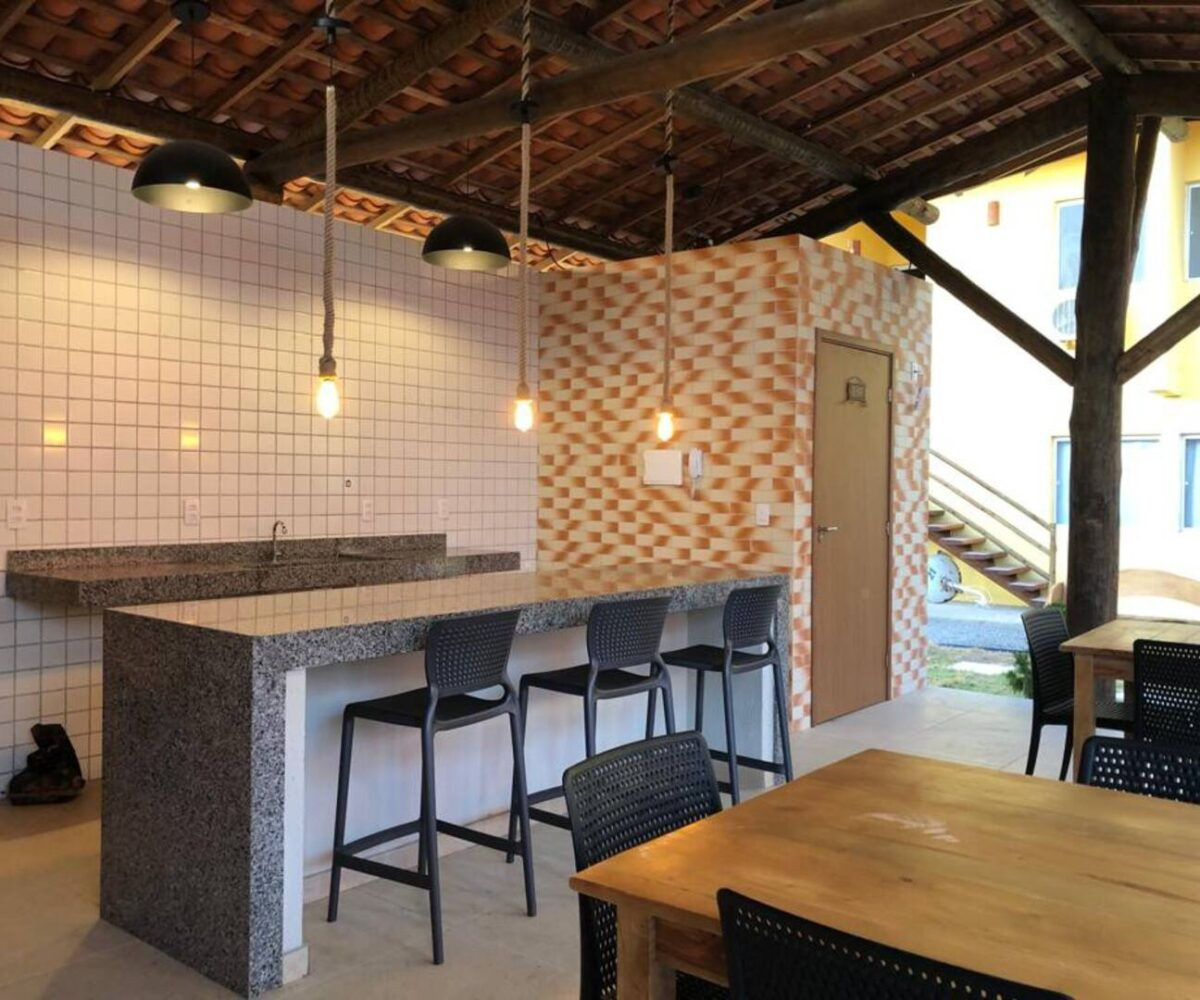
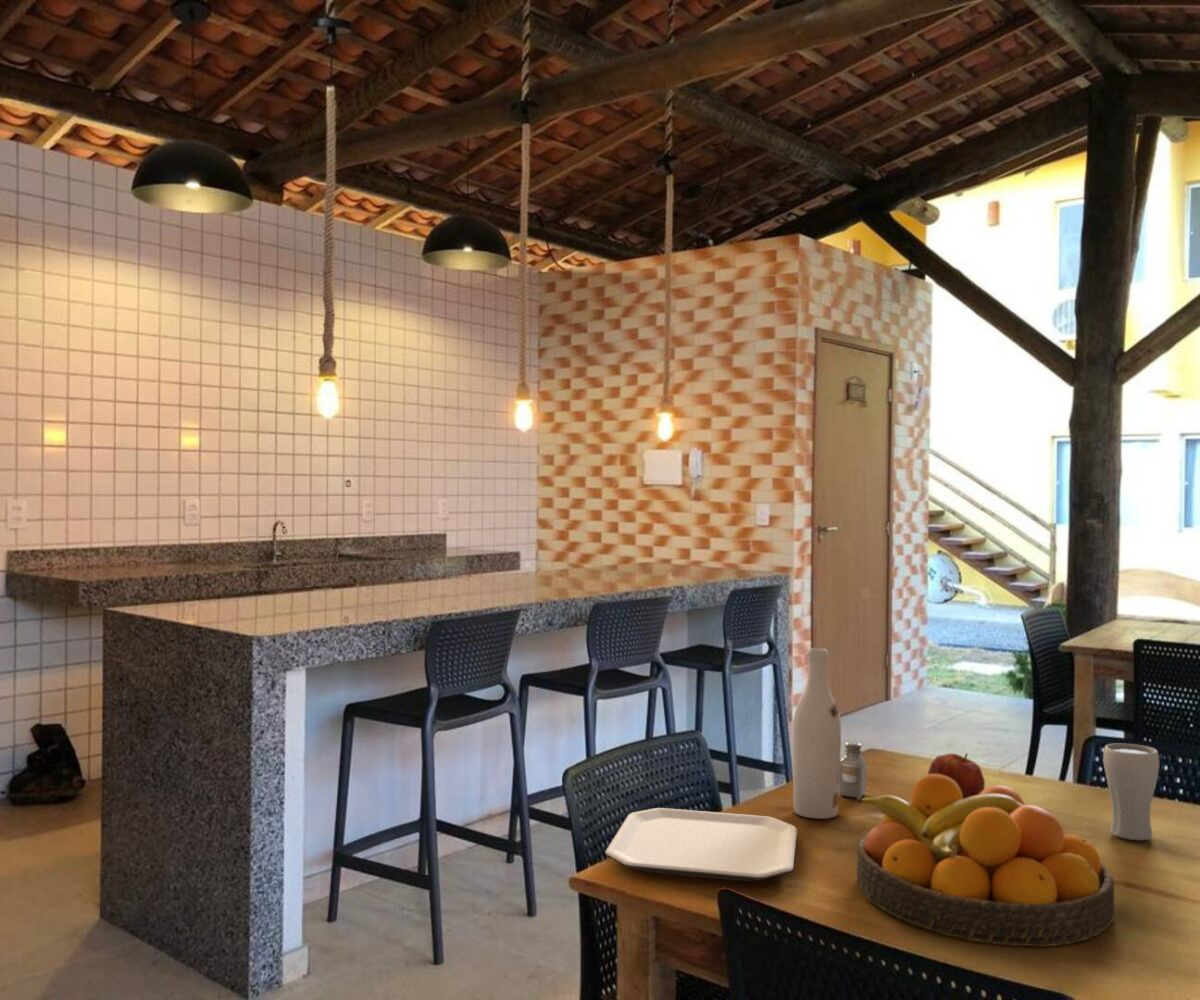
+ saltshaker [839,741,867,799]
+ wine bottle [792,647,842,820]
+ plate [604,807,798,882]
+ apple [927,752,986,799]
+ drinking glass [1102,743,1160,841]
+ fruit bowl [855,774,1115,948]
